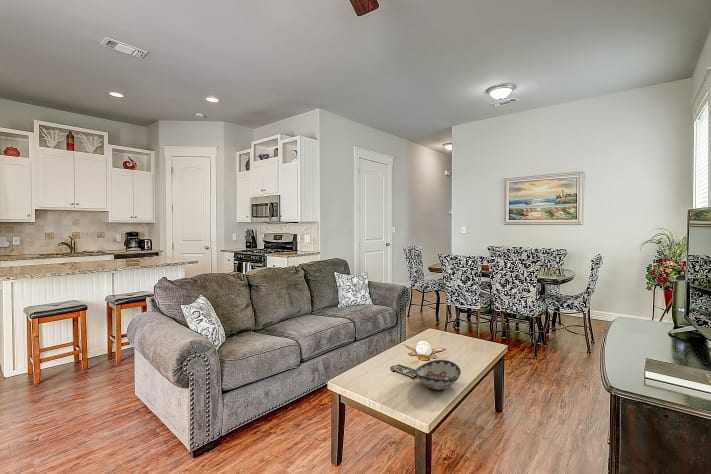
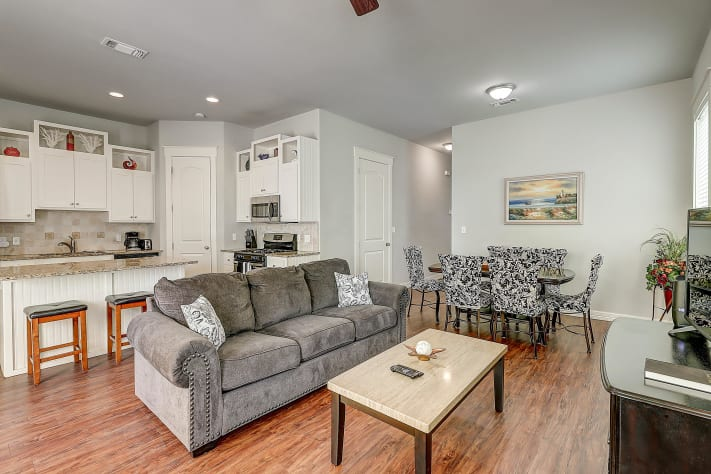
- decorative bowl [413,359,462,391]
